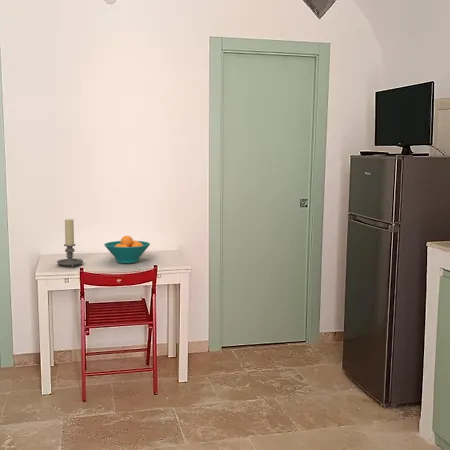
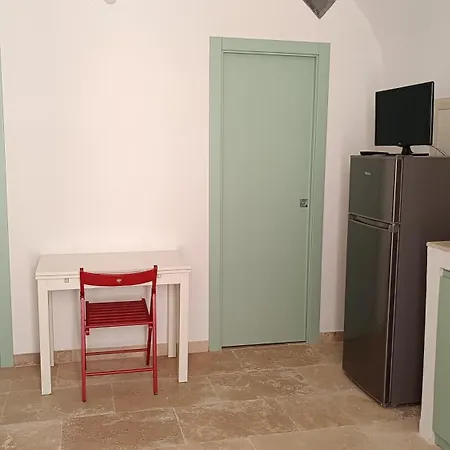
- fruit bowl [103,235,151,264]
- candle holder [56,218,84,268]
